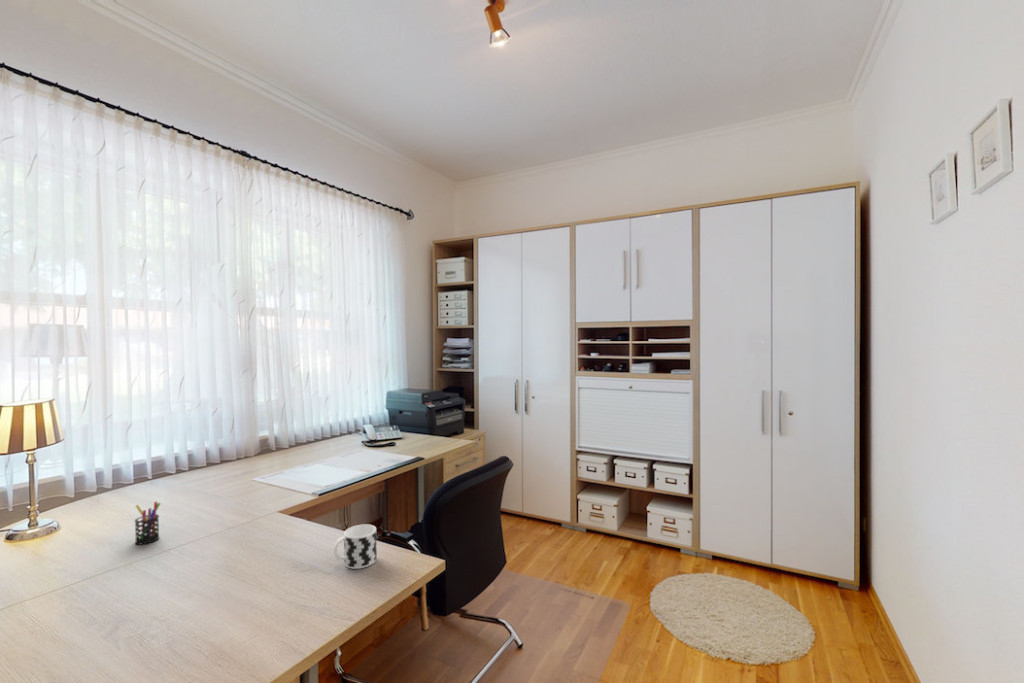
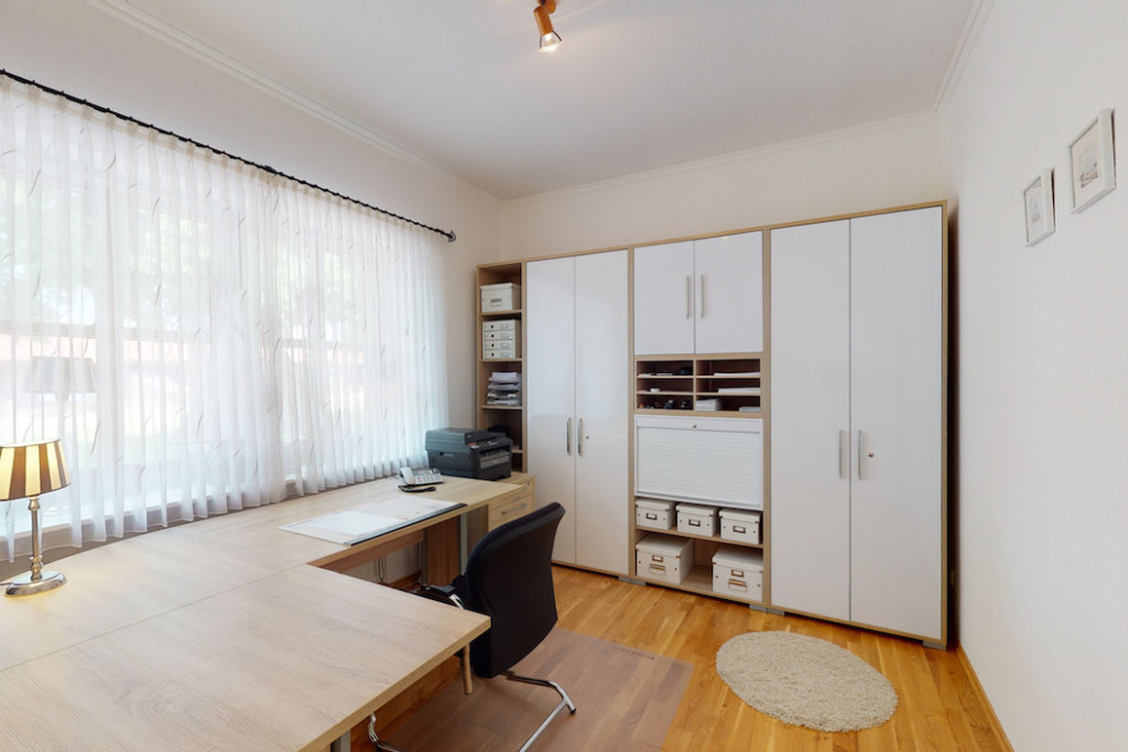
- pen holder [134,500,162,546]
- cup [333,523,378,570]
